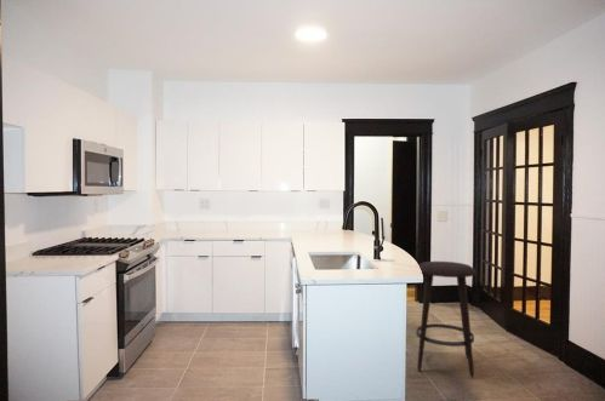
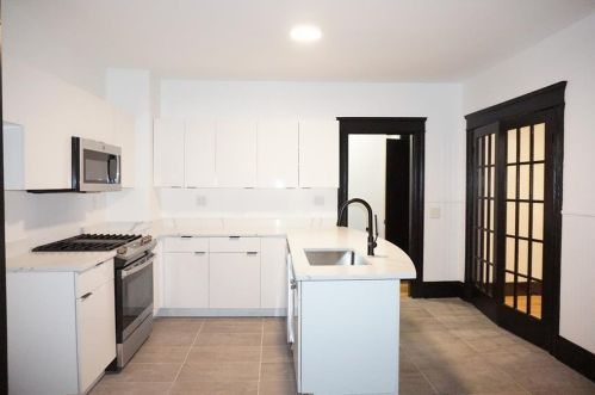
- stool [415,260,478,379]
